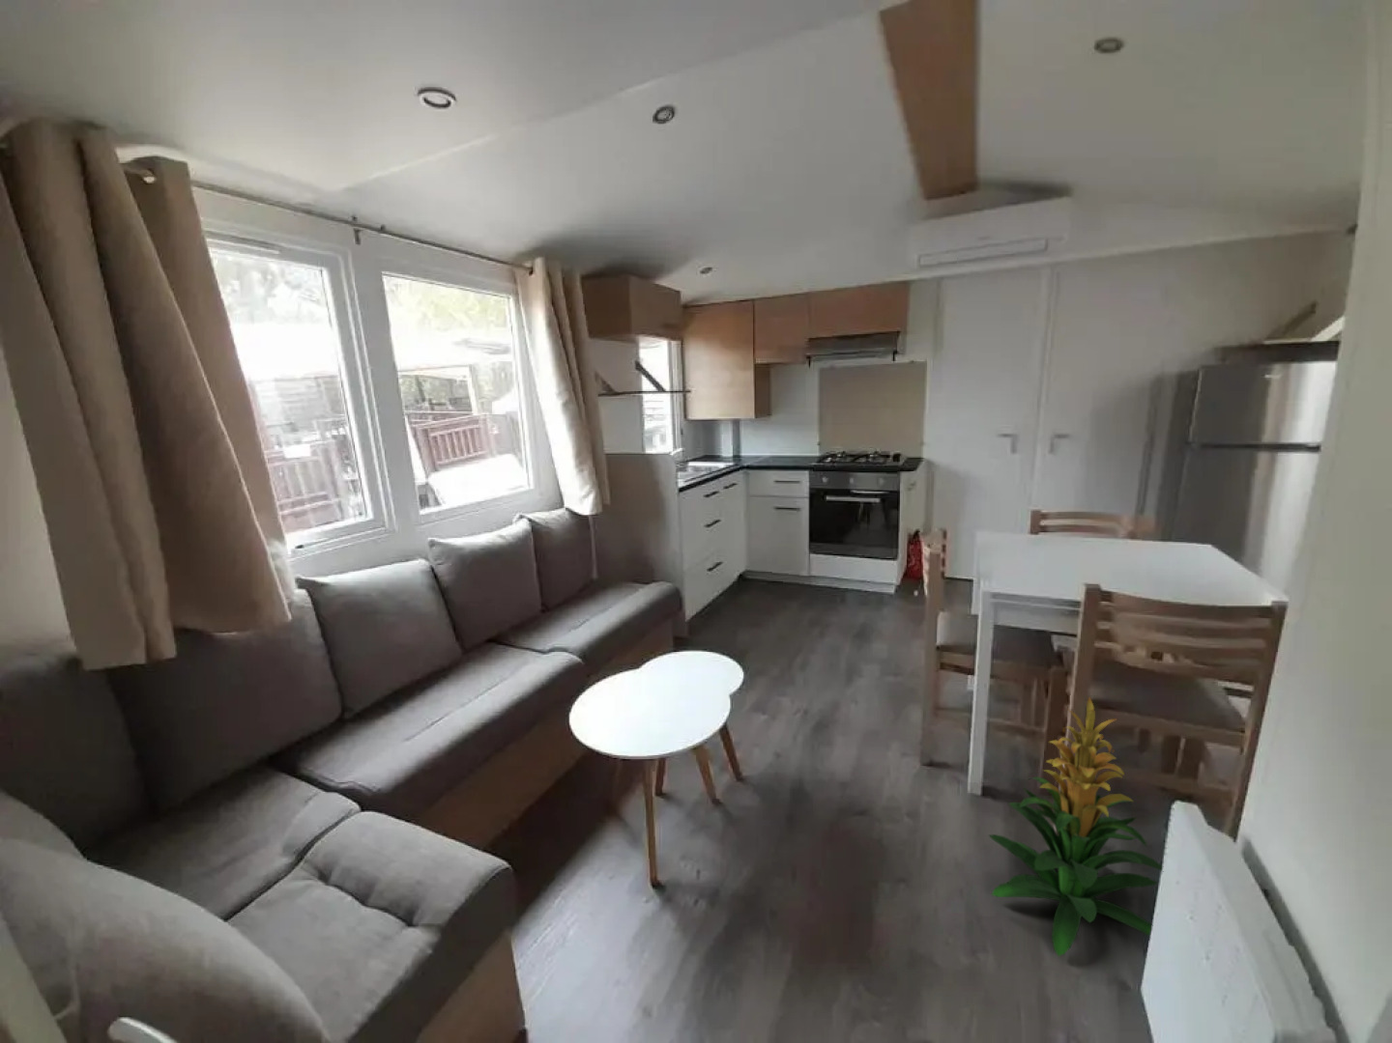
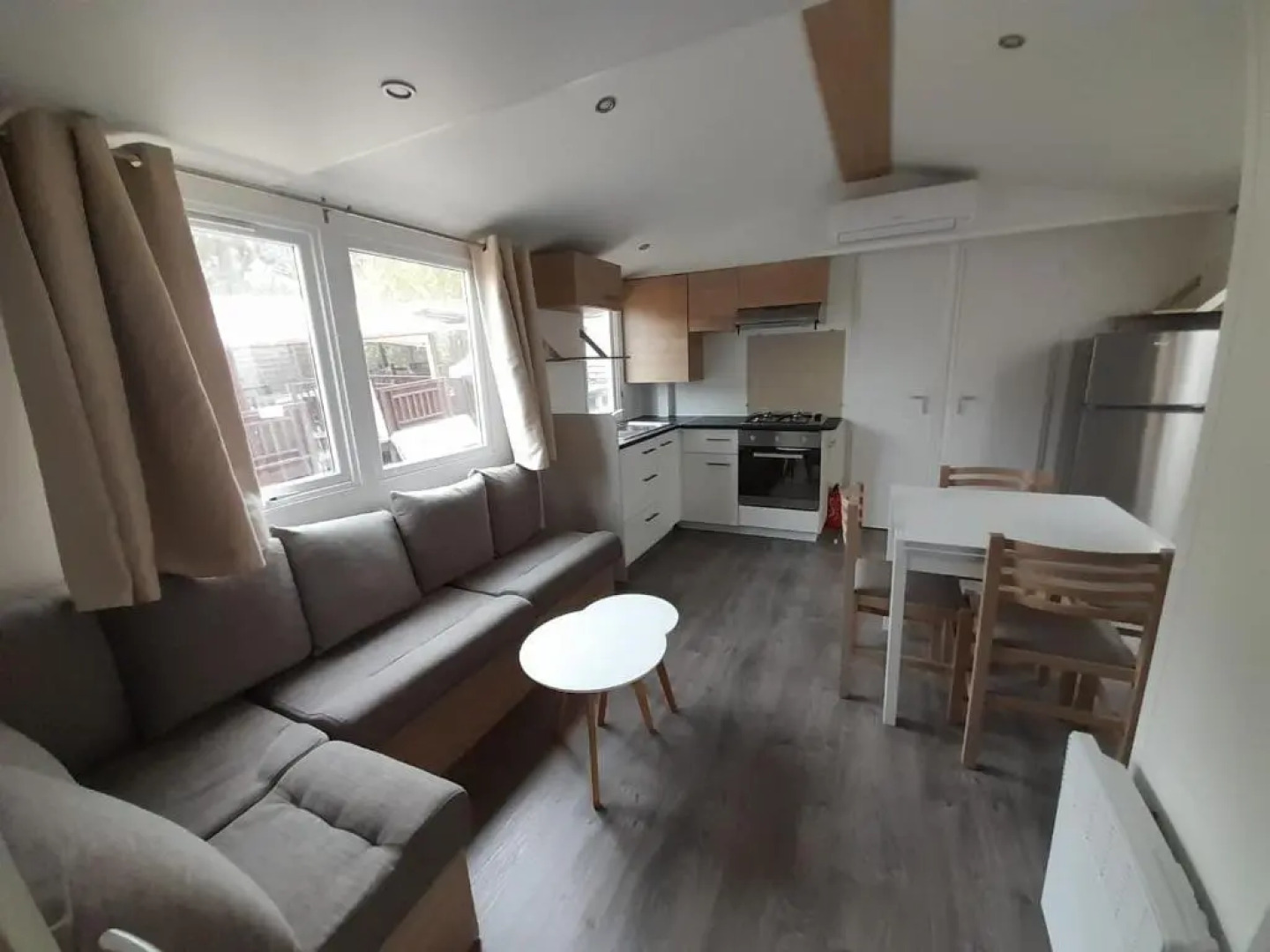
- indoor plant [988,697,1163,958]
